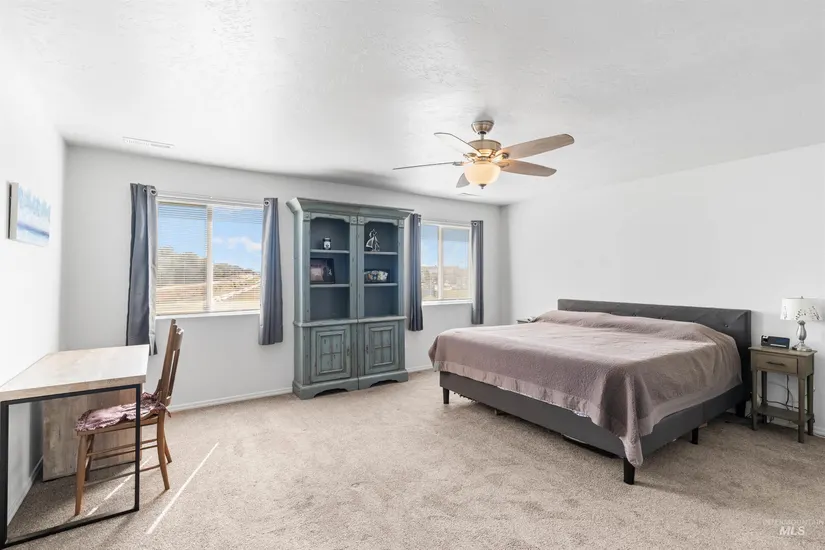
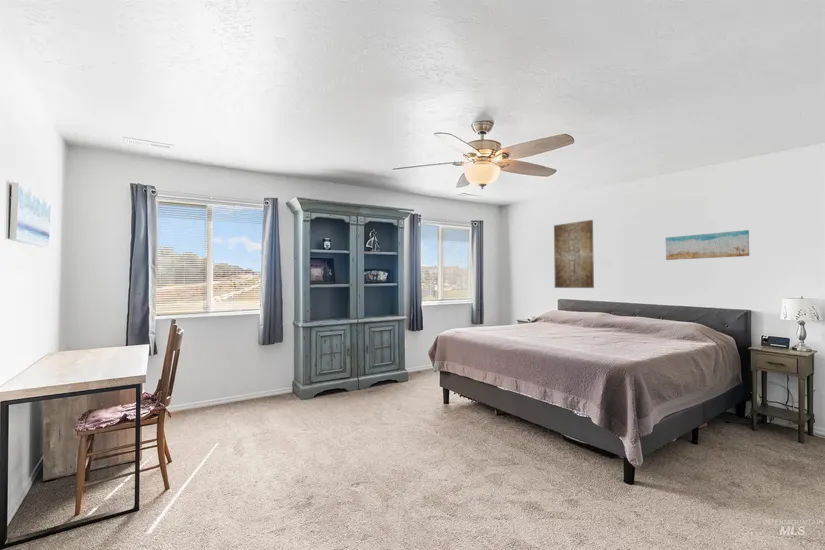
+ wall art [553,219,595,289]
+ wall art [665,229,750,261]
